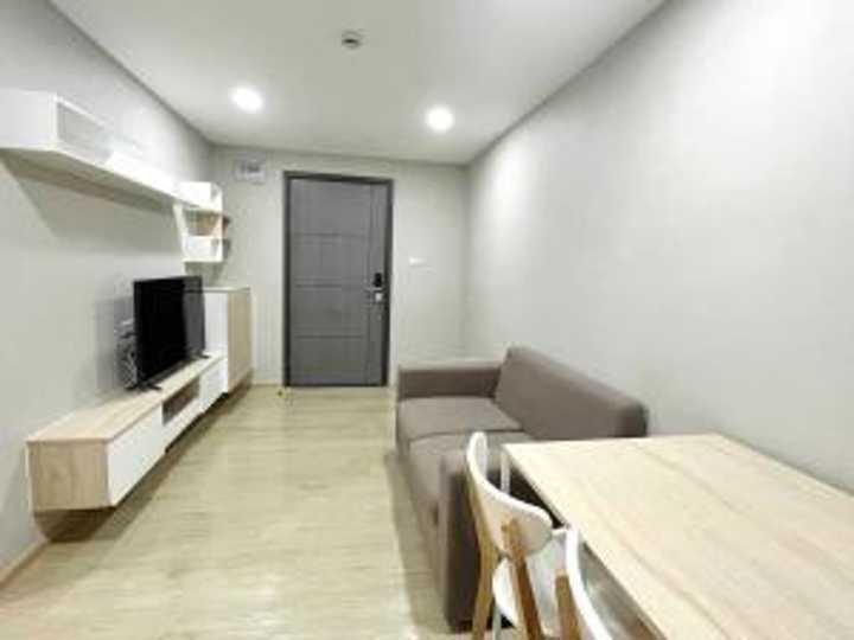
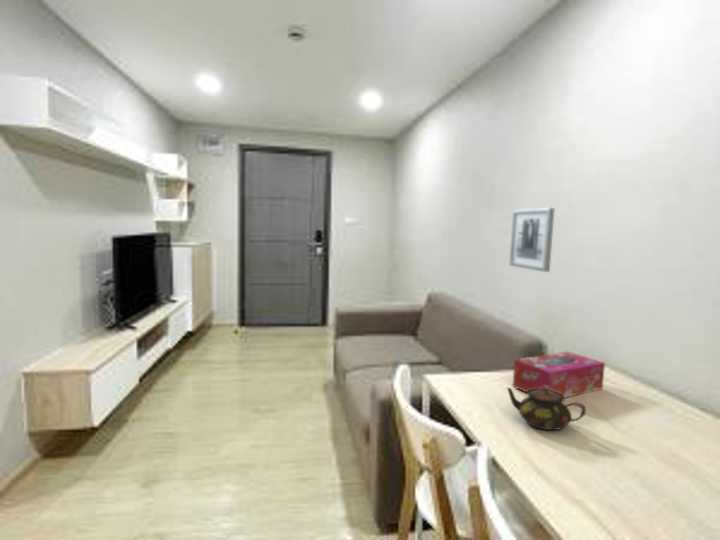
+ tissue box [512,351,606,399]
+ teapot [506,386,587,431]
+ wall art [508,207,555,273]
